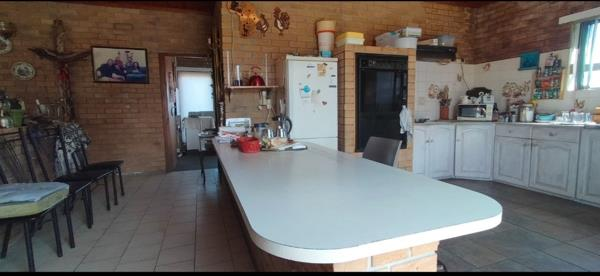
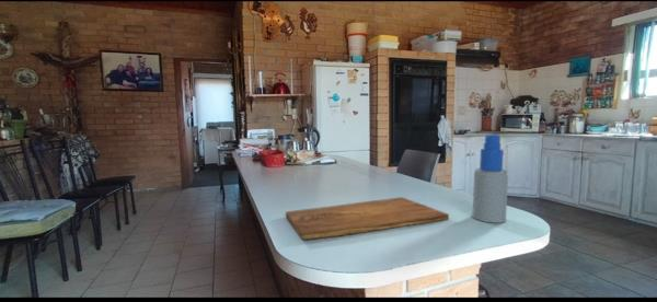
+ spray bottle [472,133,509,224]
+ cutting board [285,196,450,241]
